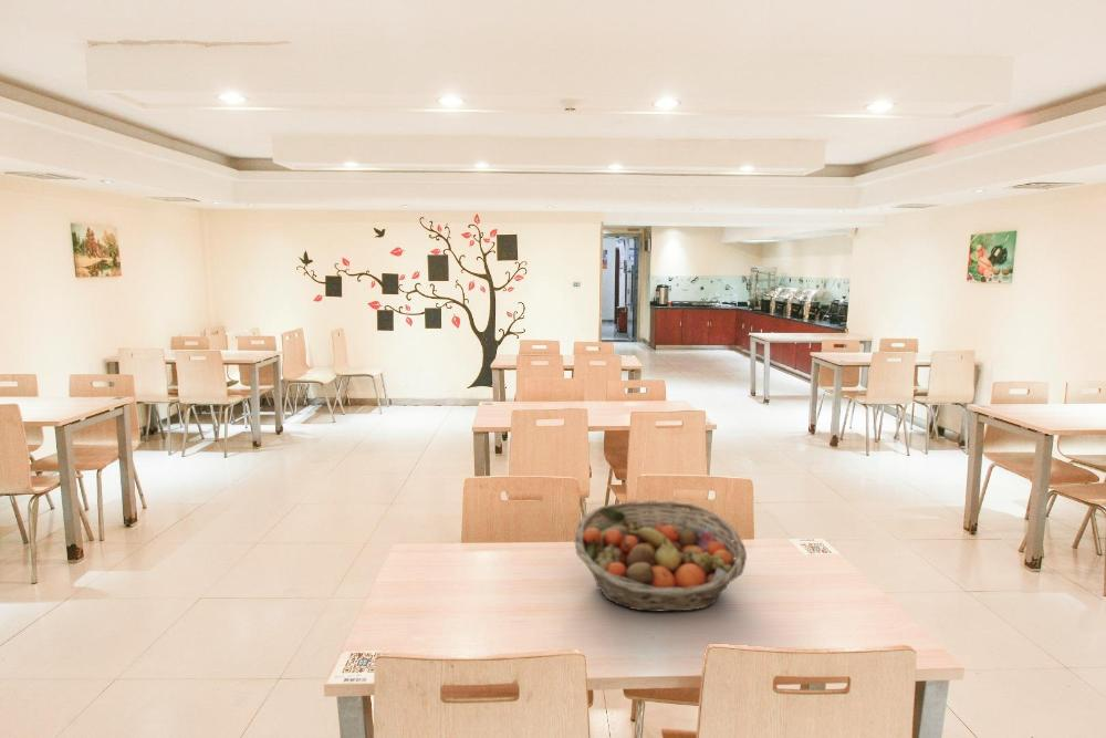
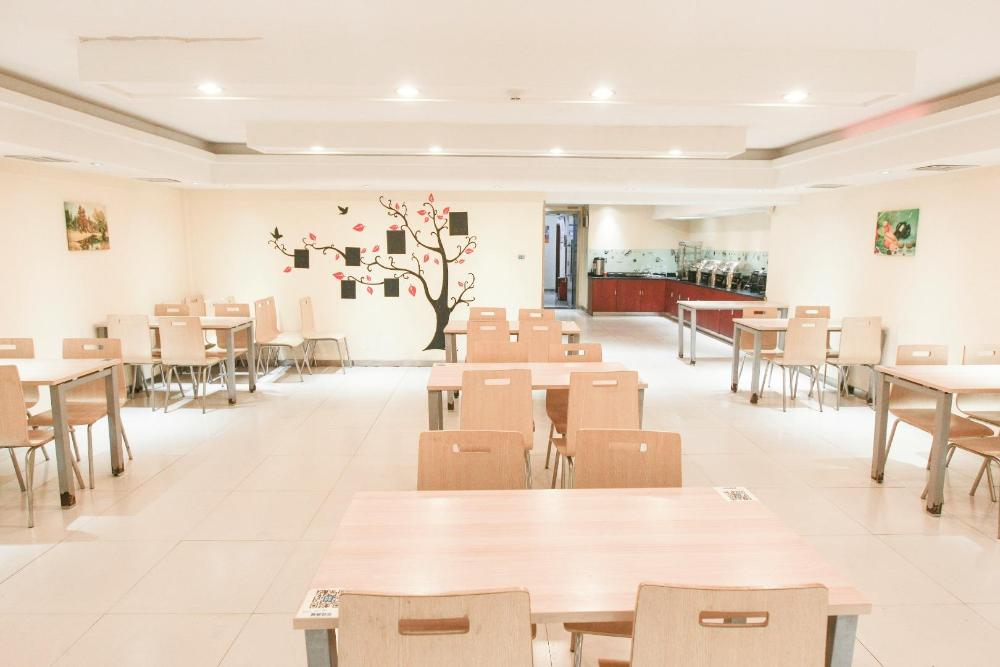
- fruit basket [574,499,748,613]
